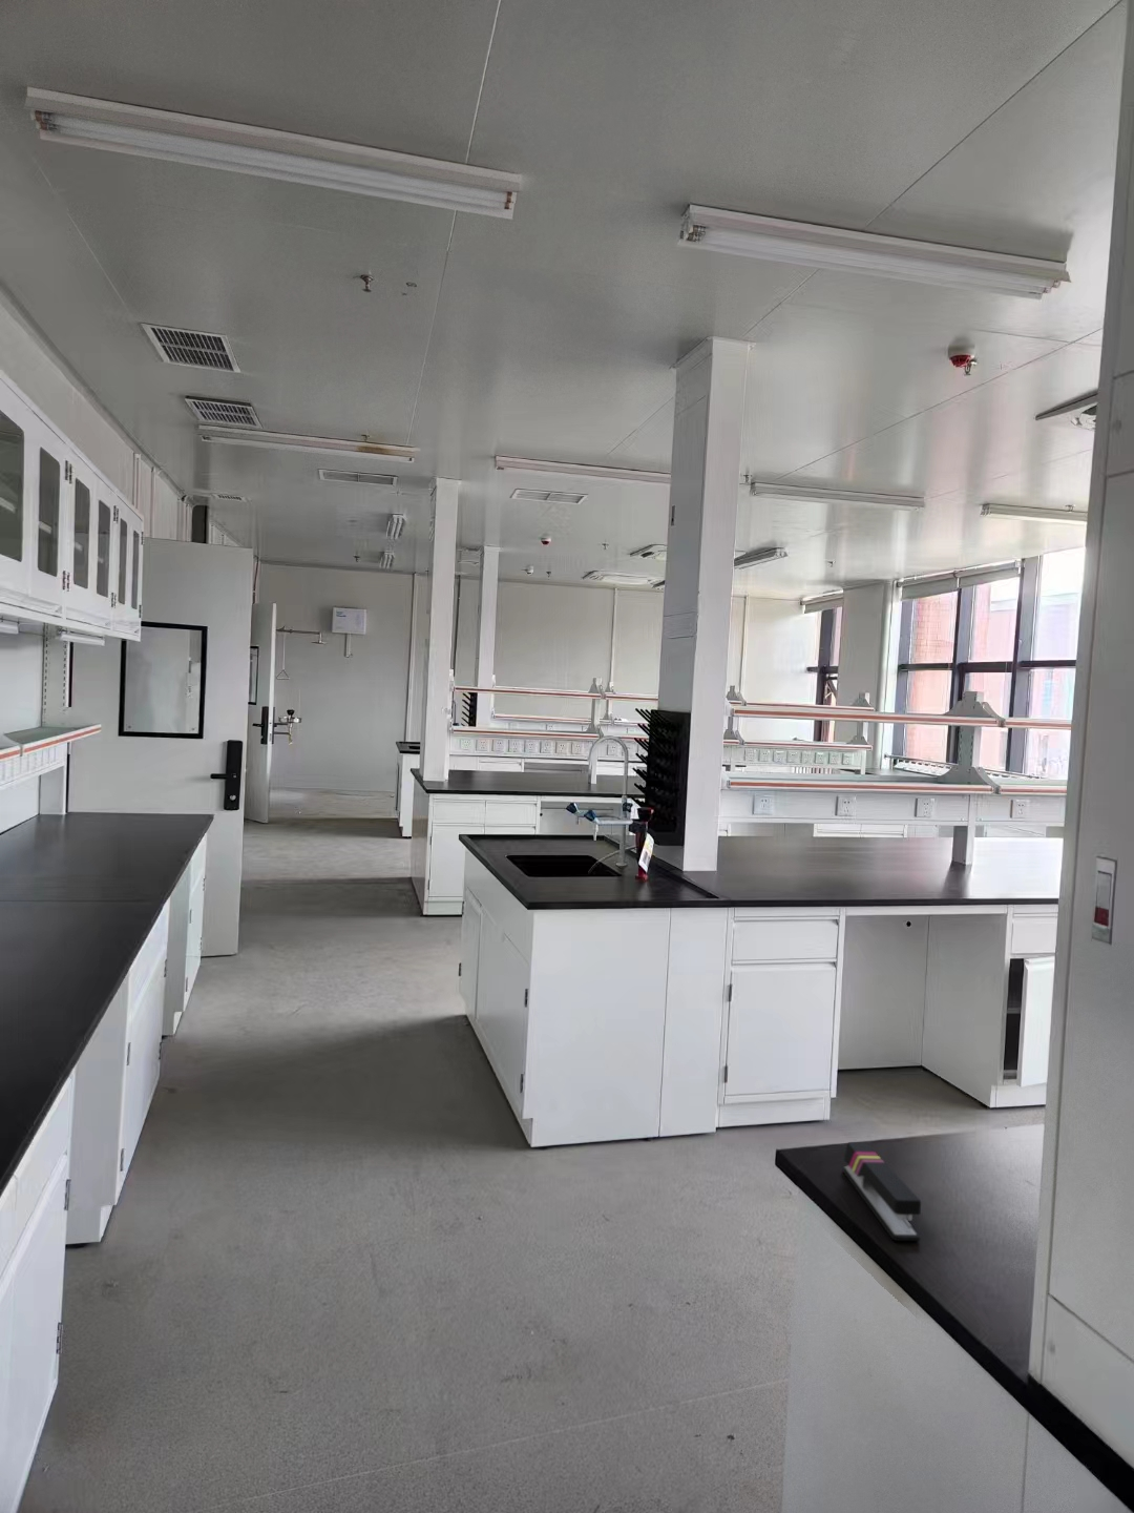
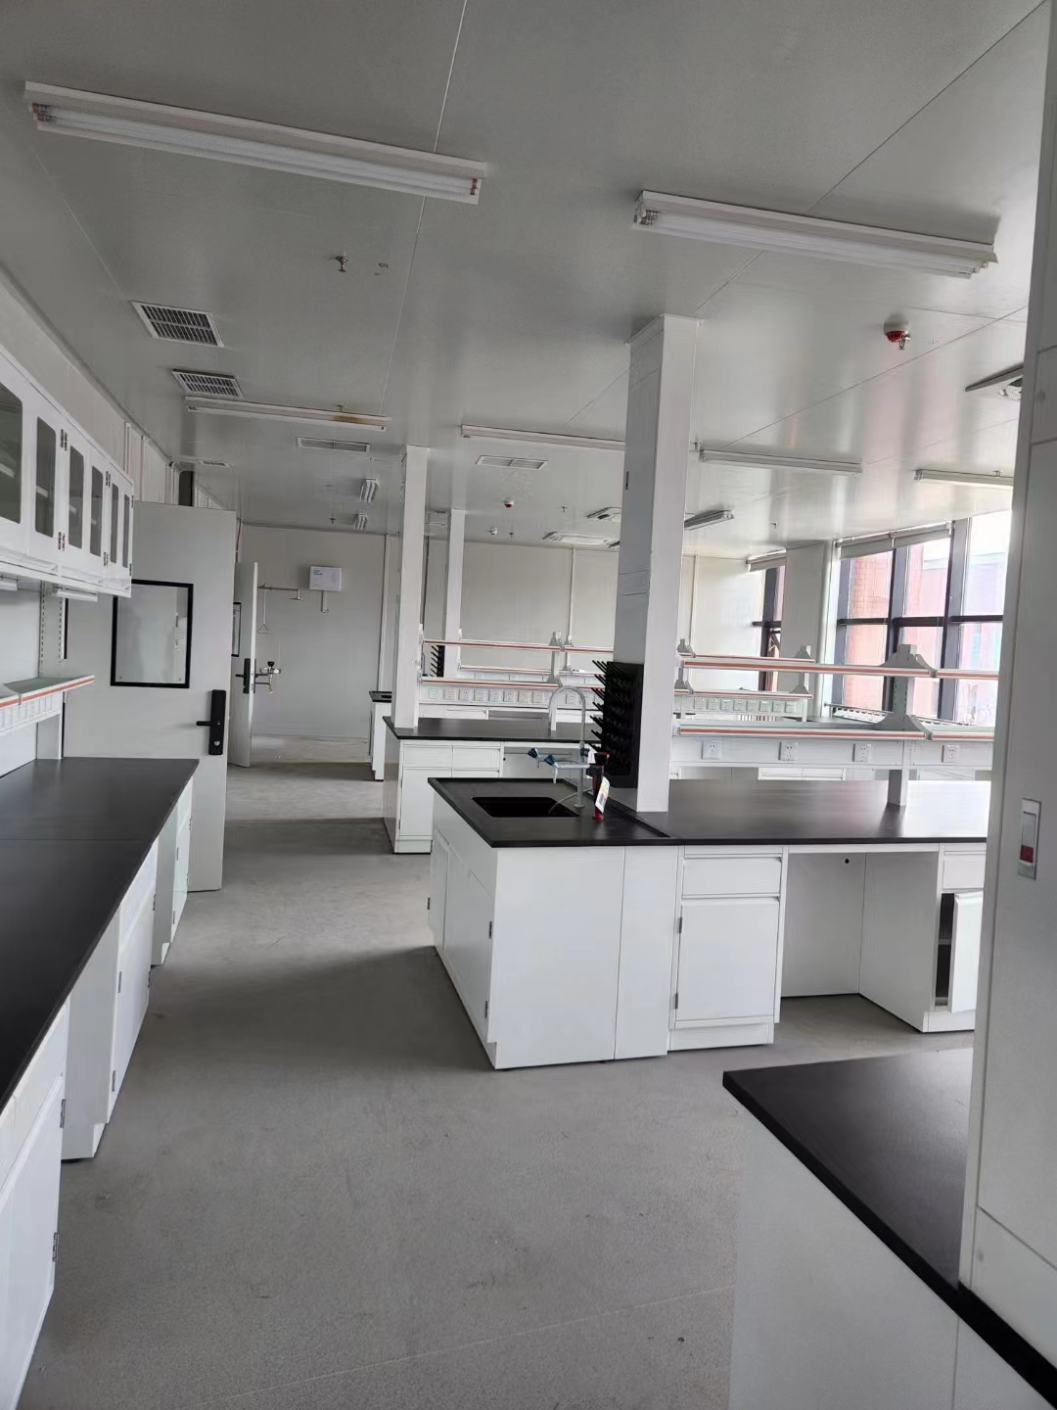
- stapler [841,1141,922,1241]
